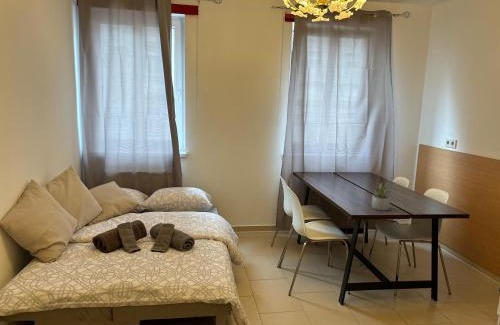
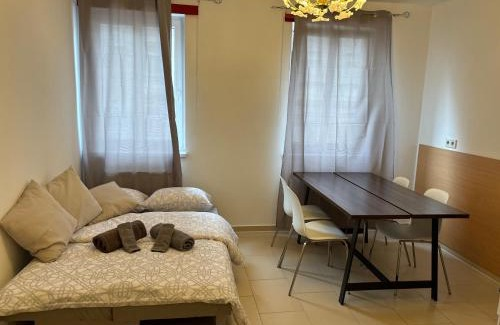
- succulent plant [371,181,391,211]
